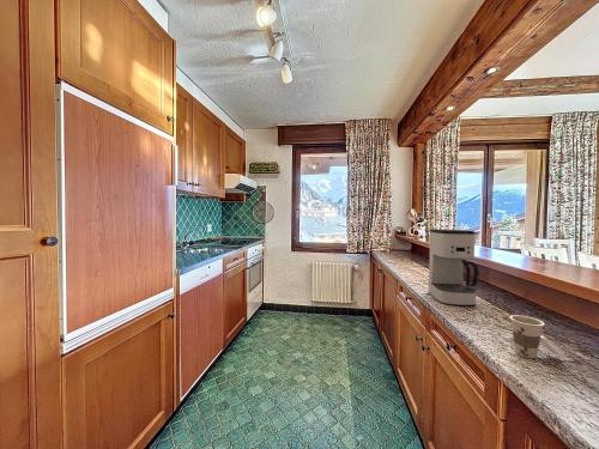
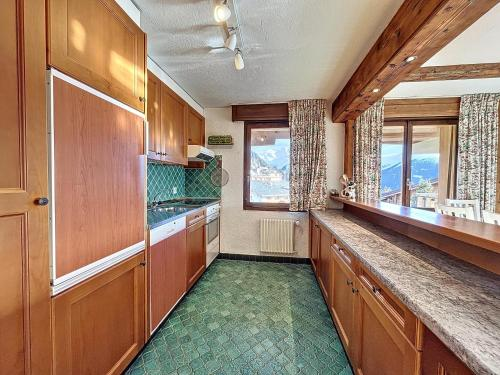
- coffee maker [426,227,480,308]
- cup [509,314,565,360]
